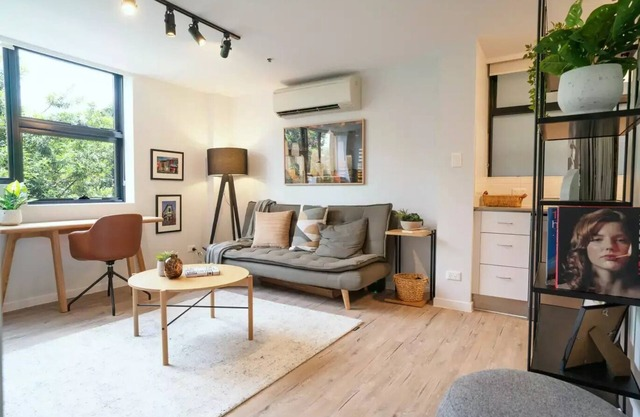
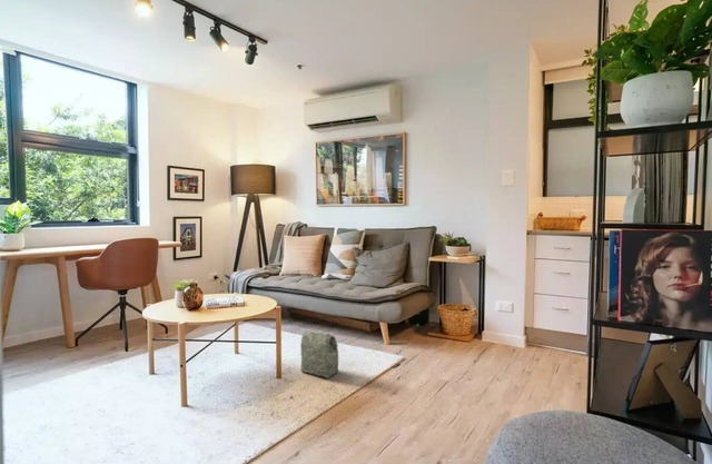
+ bag [299,329,339,379]
